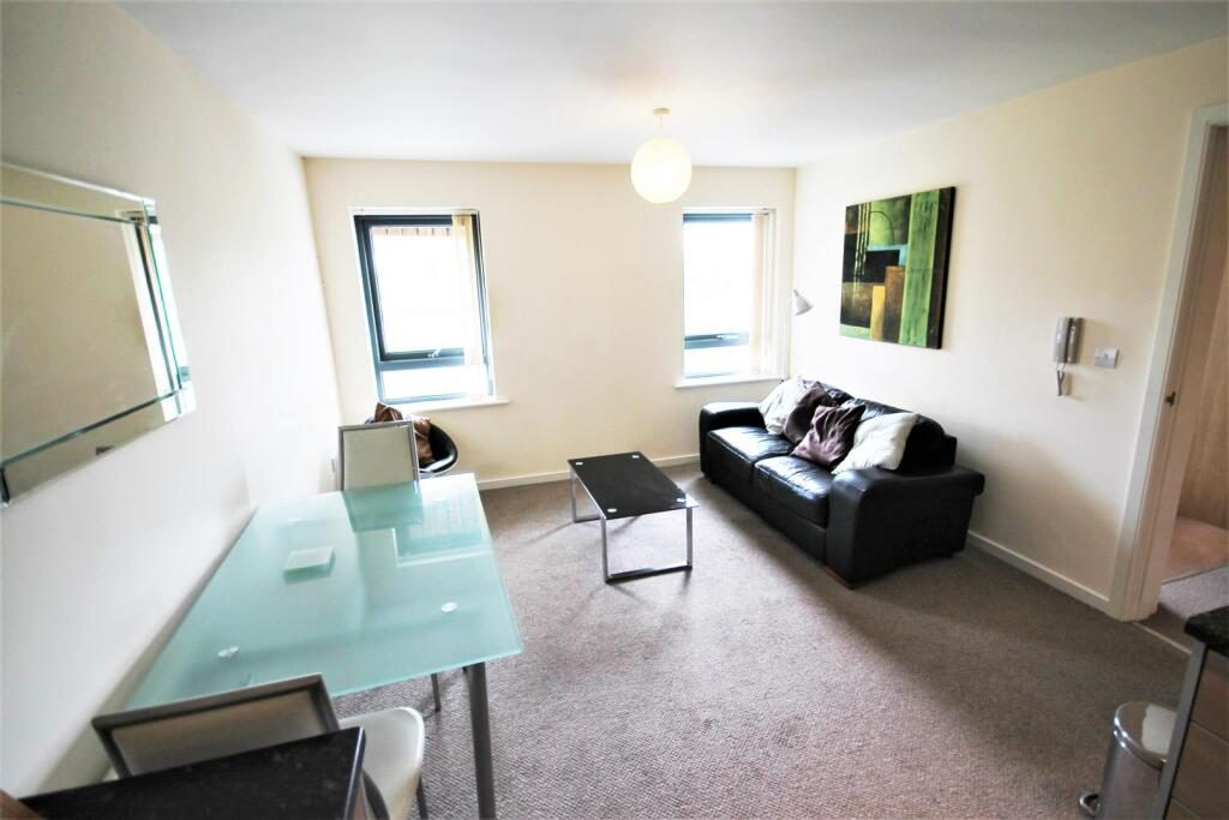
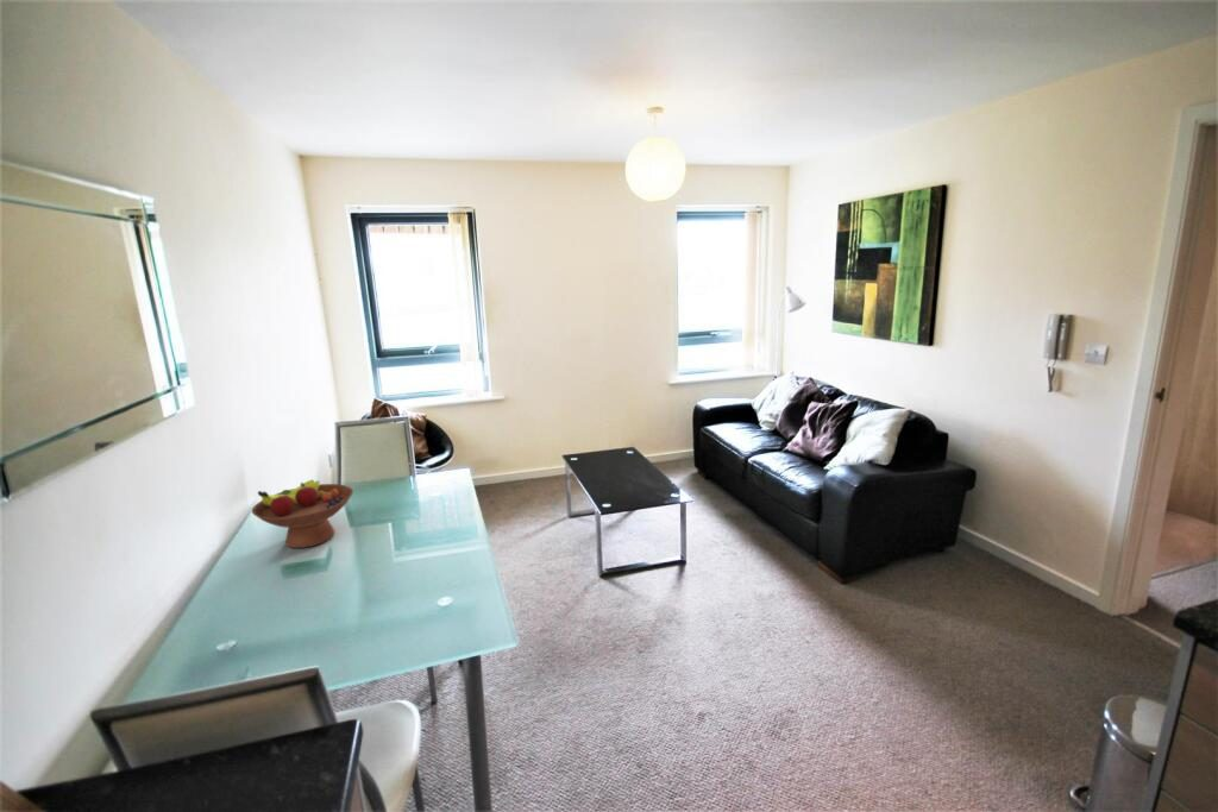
+ fruit bowl [251,478,354,549]
